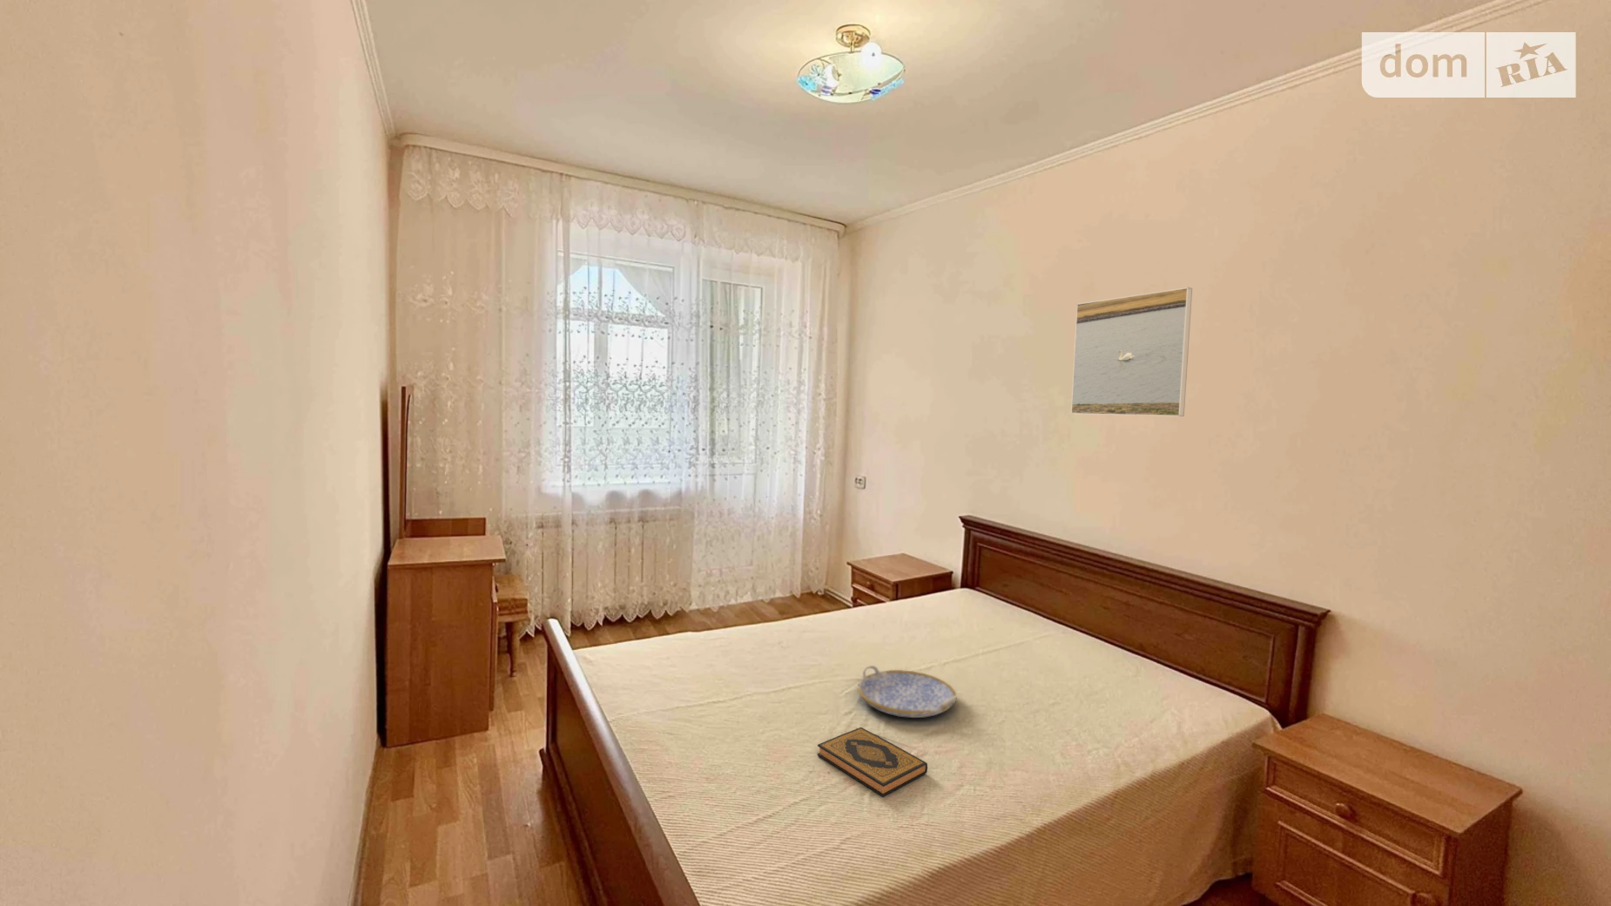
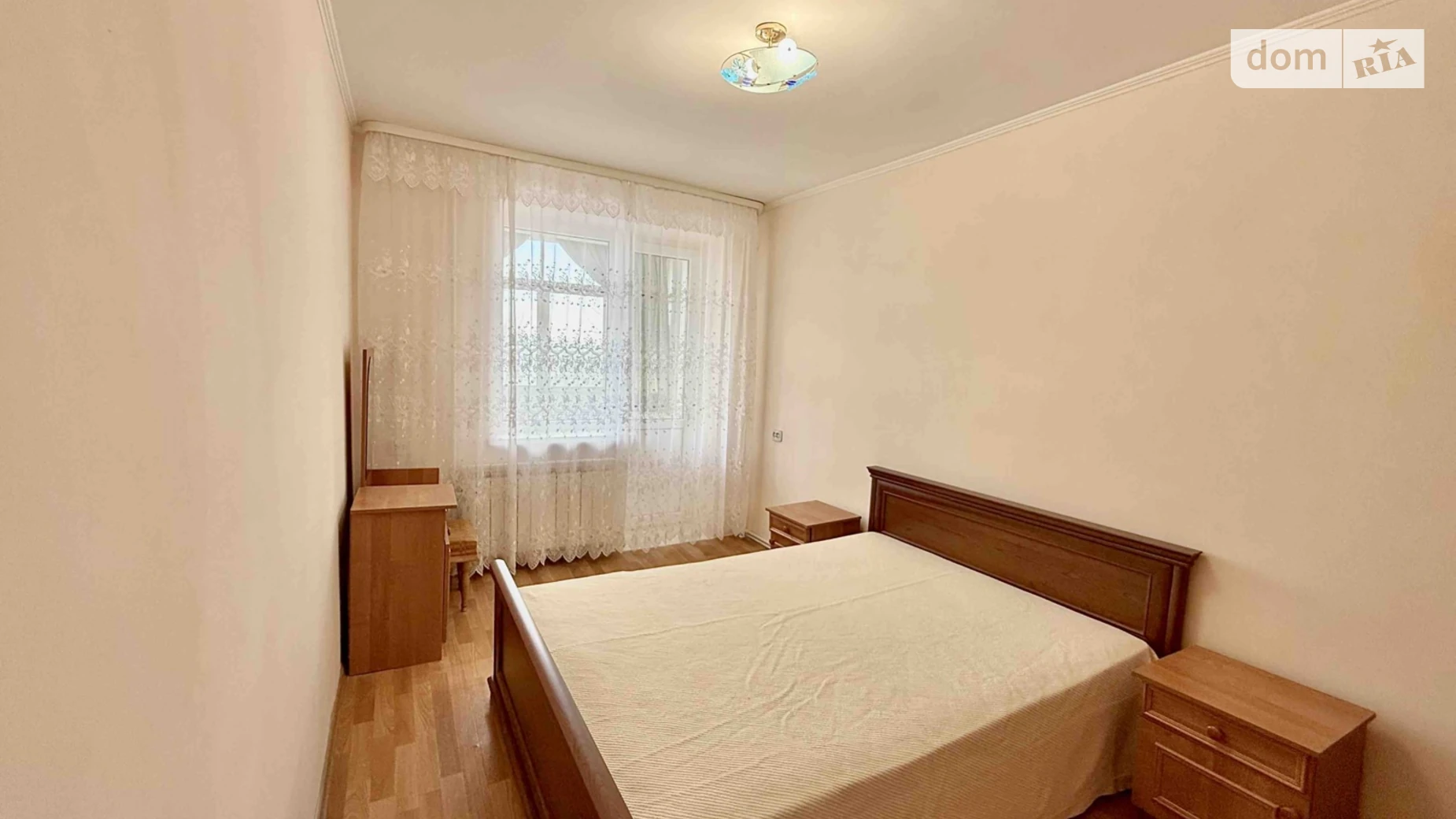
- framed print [1070,287,1193,417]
- serving tray [856,665,957,719]
- hardback book [817,727,928,798]
